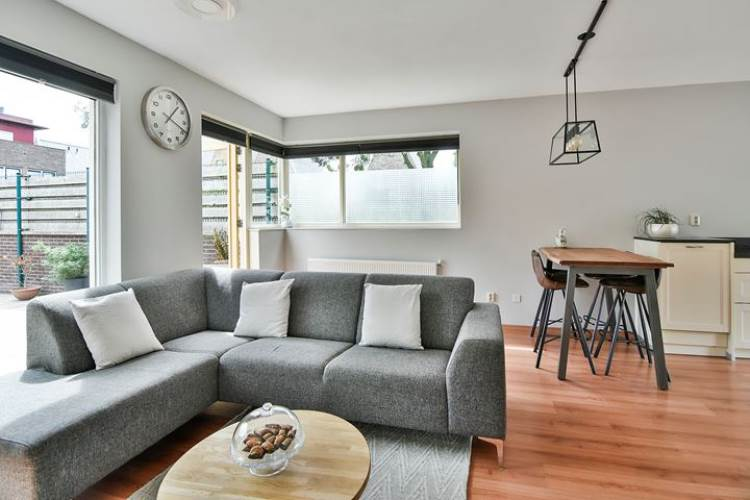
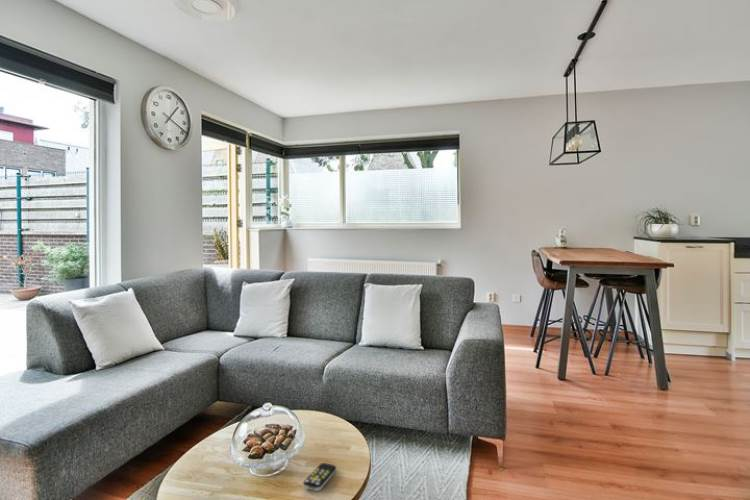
+ remote control [303,462,337,492]
